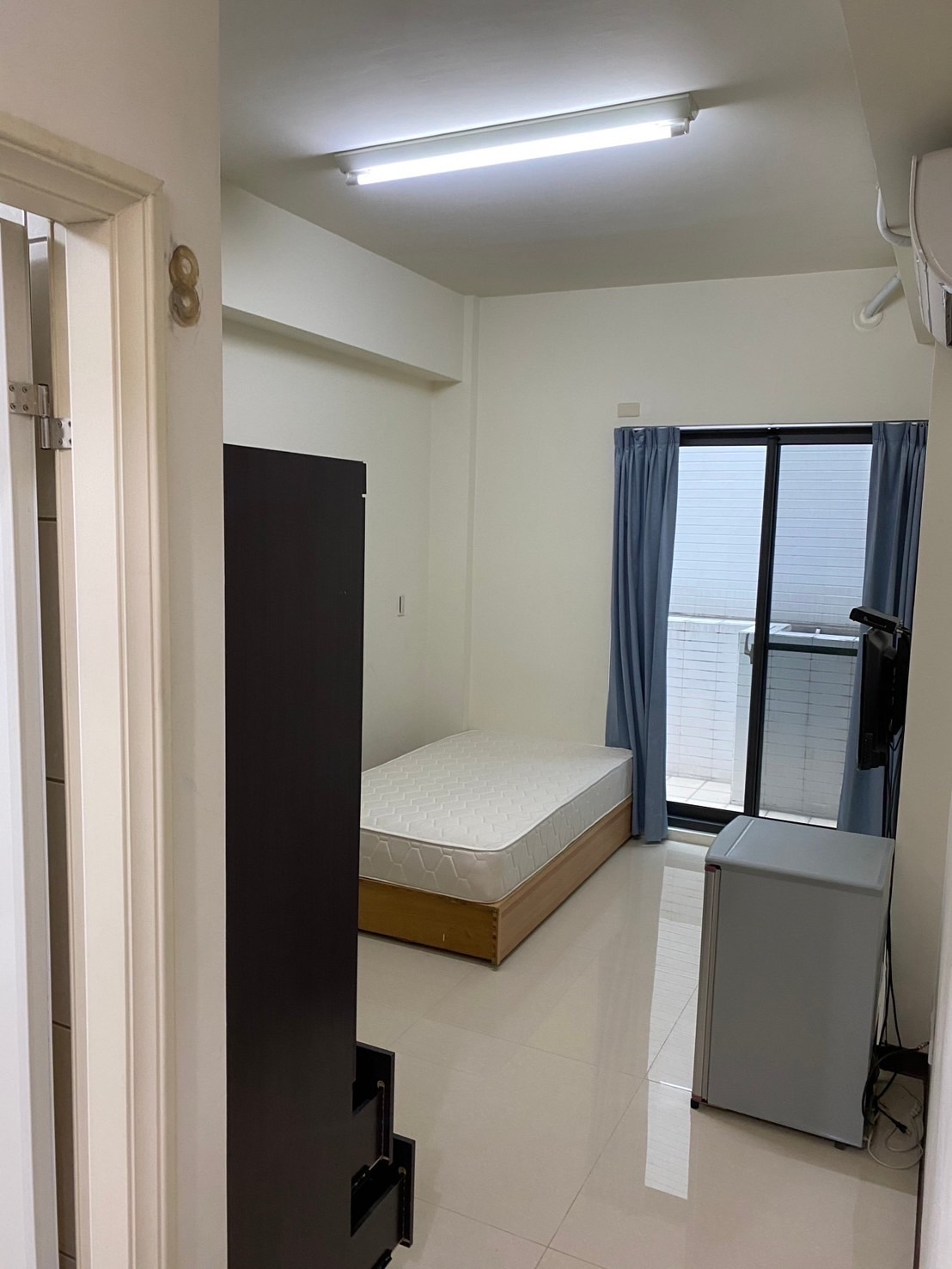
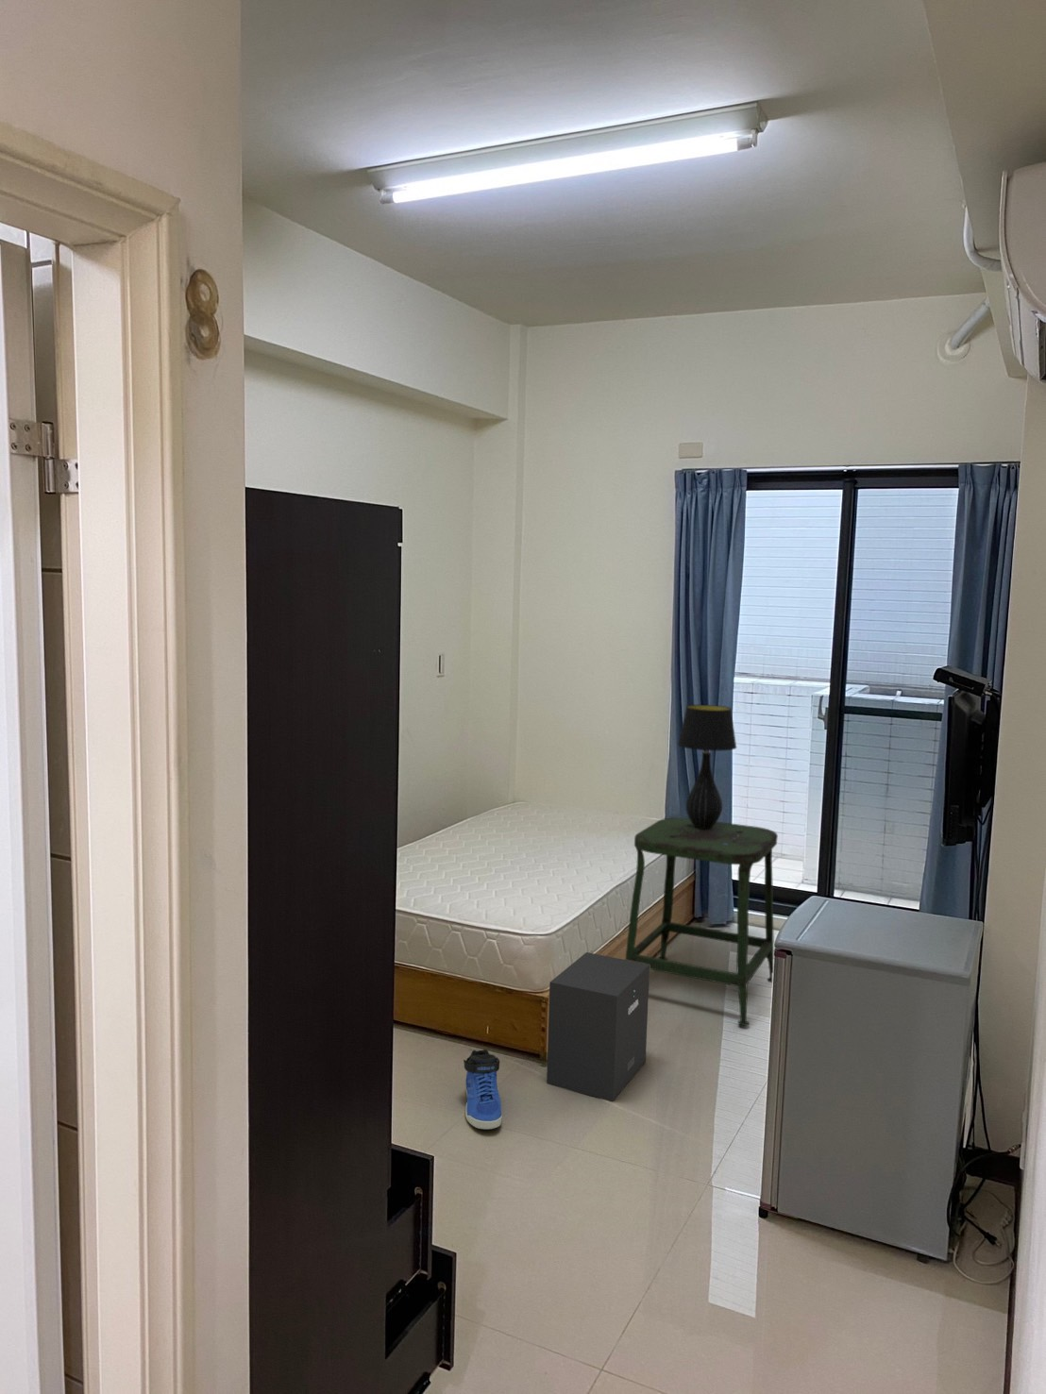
+ sneaker [463,1049,503,1129]
+ stool [625,816,779,1027]
+ table lamp [677,704,737,829]
+ speaker [546,951,650,1103]
